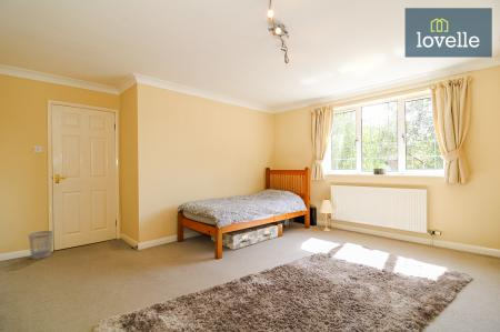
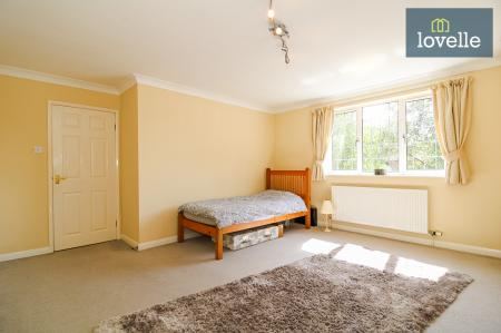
- wastebasket [28,230,54,260]
